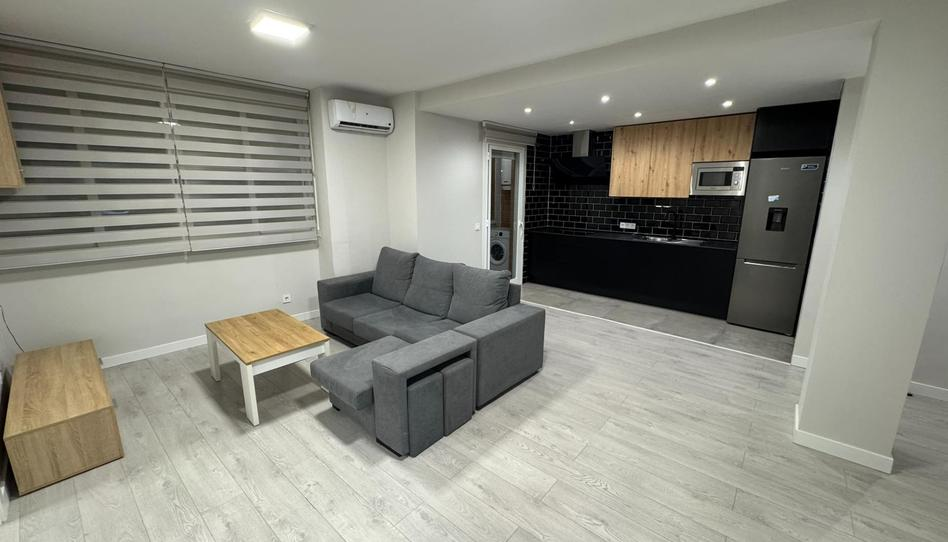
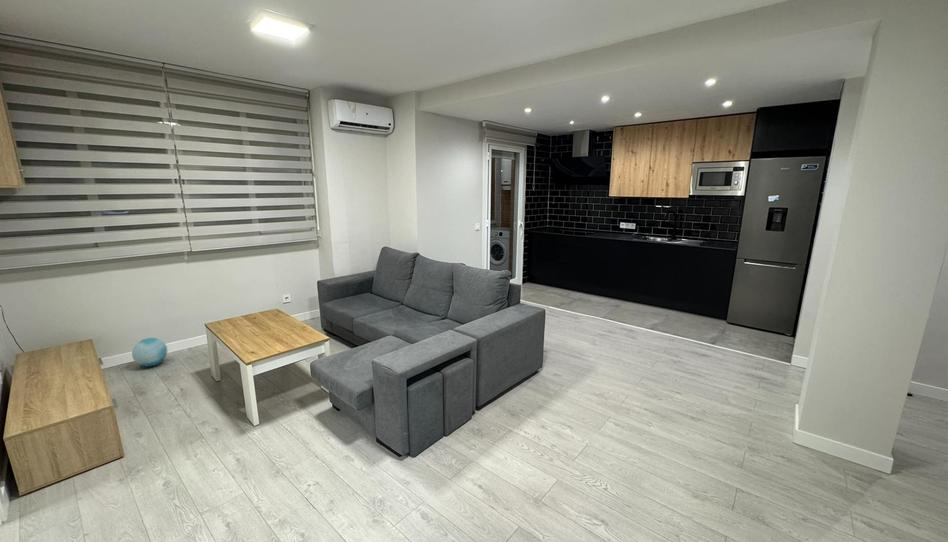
+ ball [131,337,168,368]
